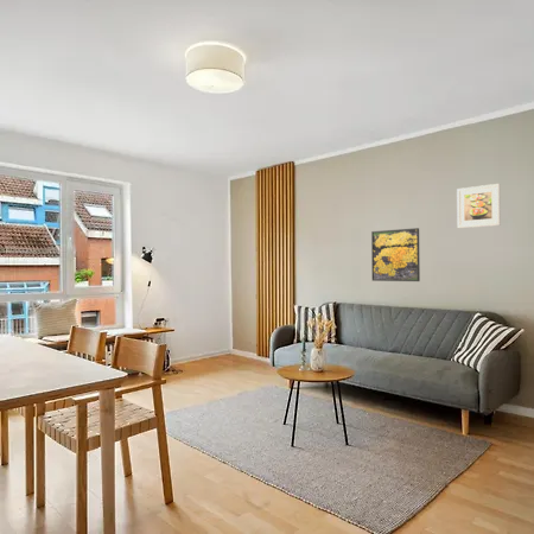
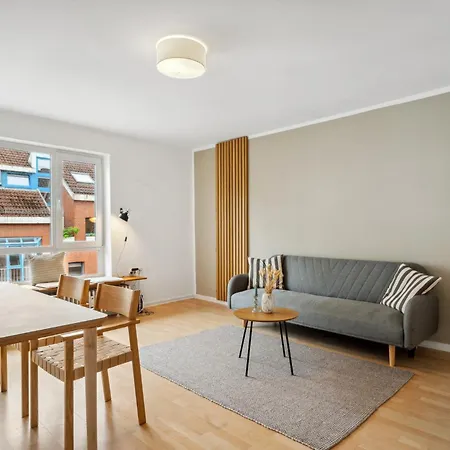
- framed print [370,227,421,282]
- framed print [456,183,502,229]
